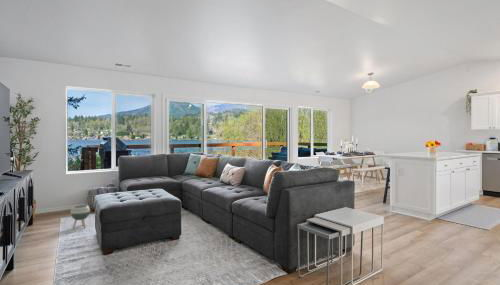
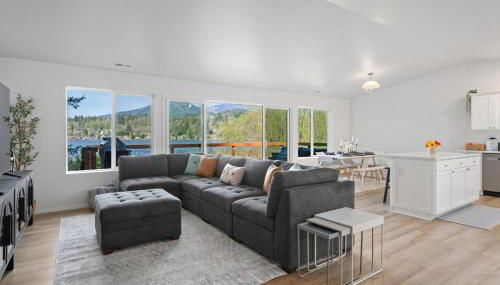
- planter [70,204,91,229]
